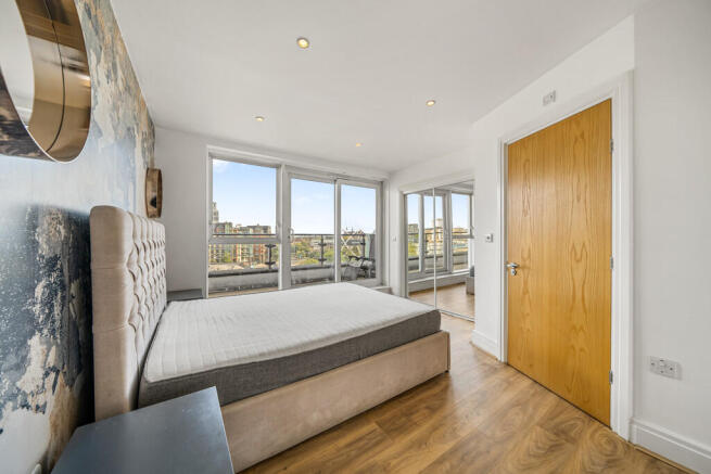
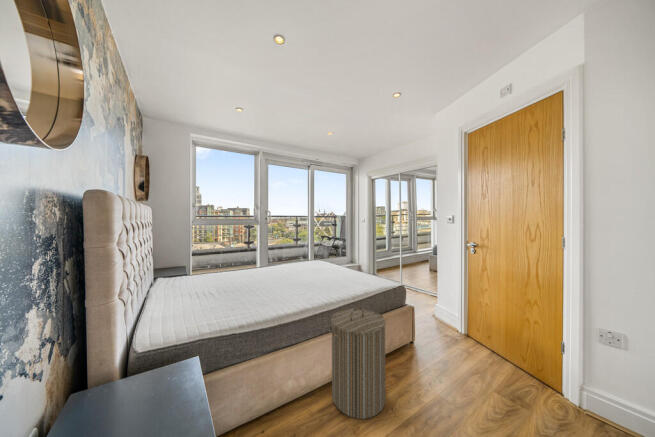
+ laundry hamper [327,306,387,420]
